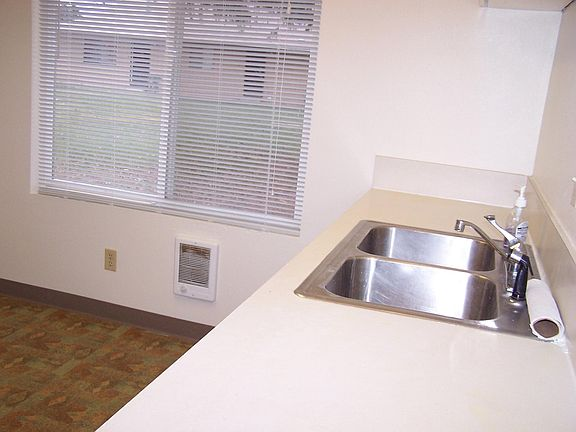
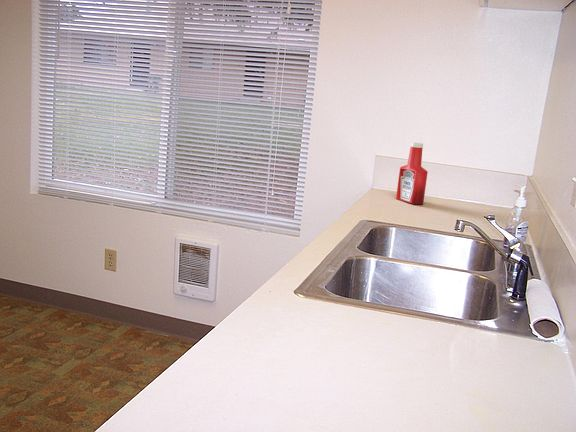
+ soap bottle [395,142,429,205]
